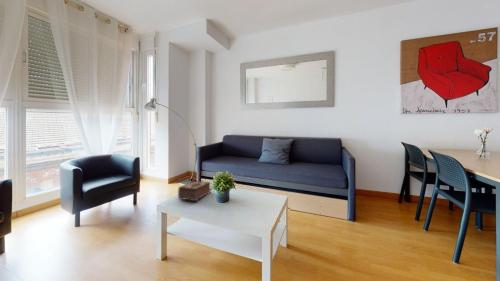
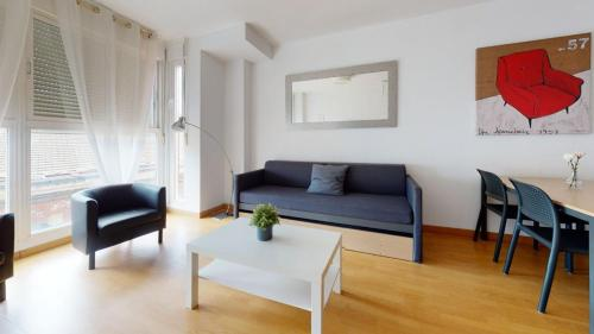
- tissue box [177,180,212,202]
